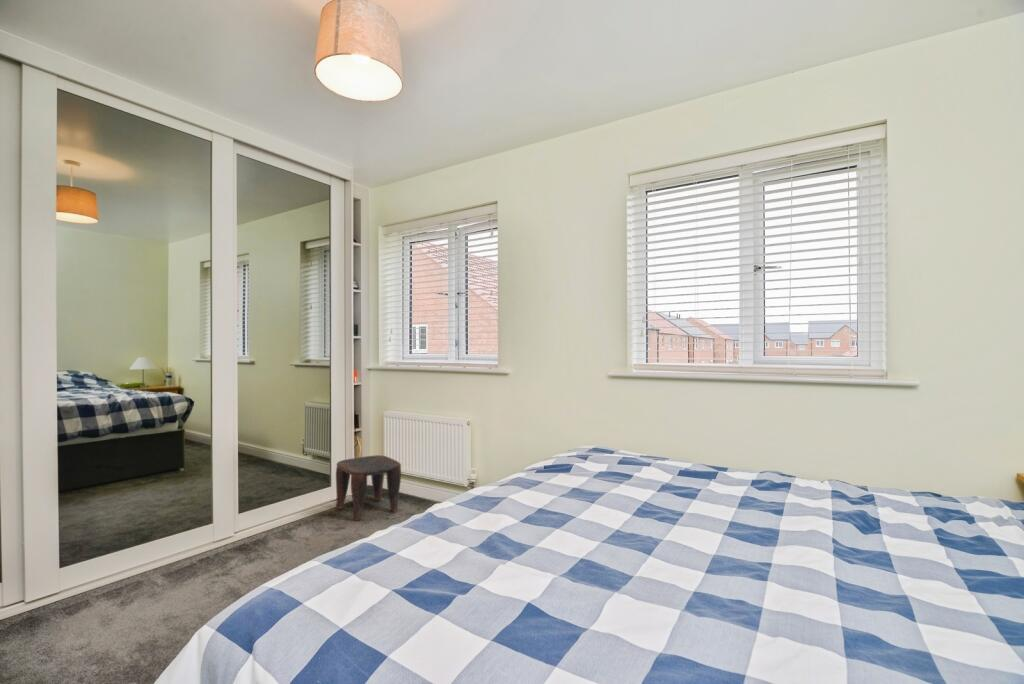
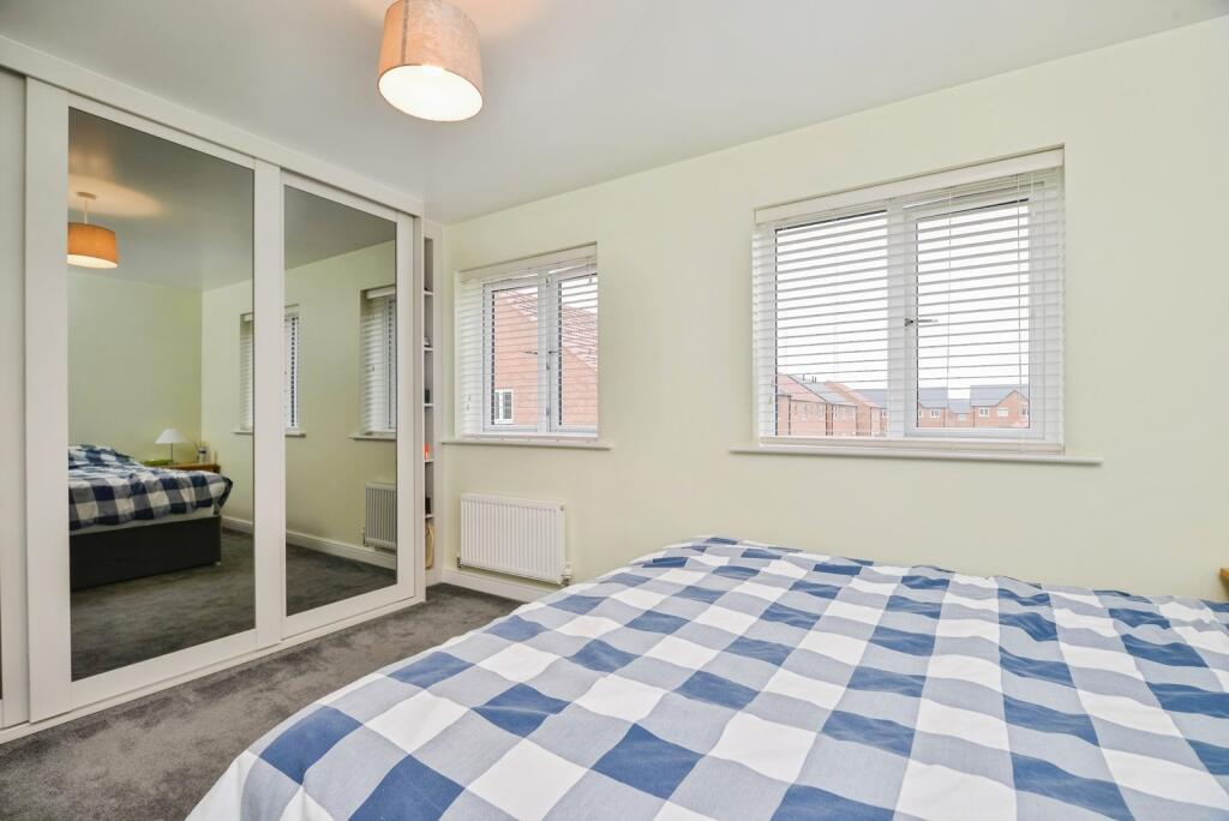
- stool [335,454,402,522]
